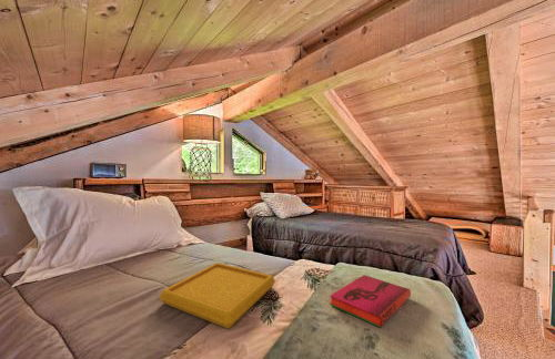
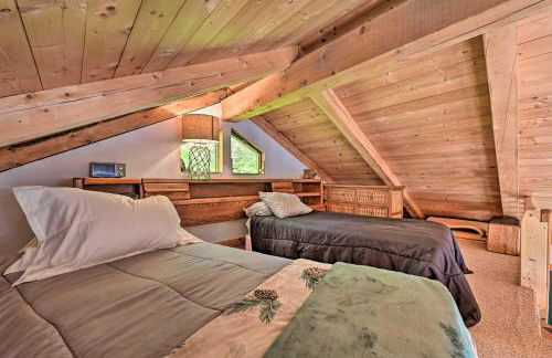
- serving tray [158,261,276,330]
- hardback book [329,274,412,329]
